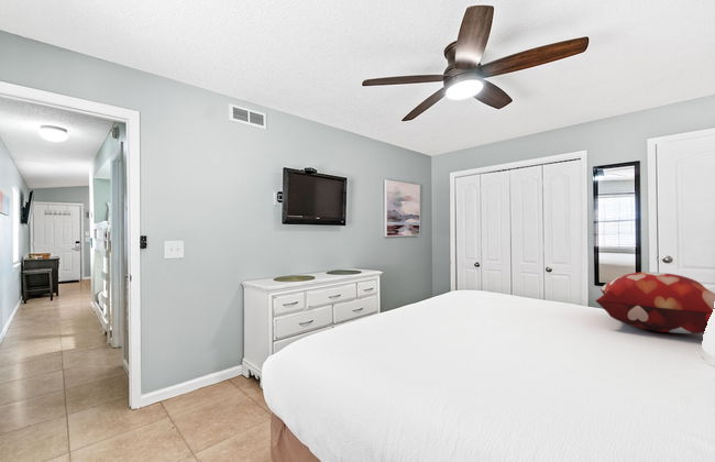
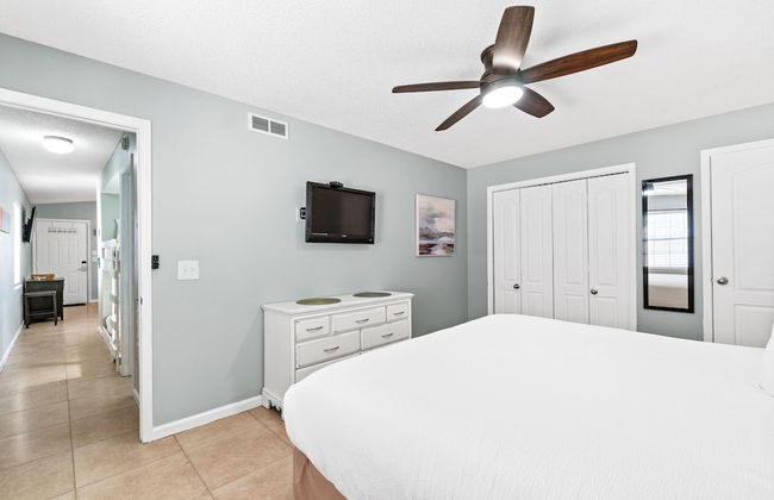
- decorative pillow [594,271,715,334]
